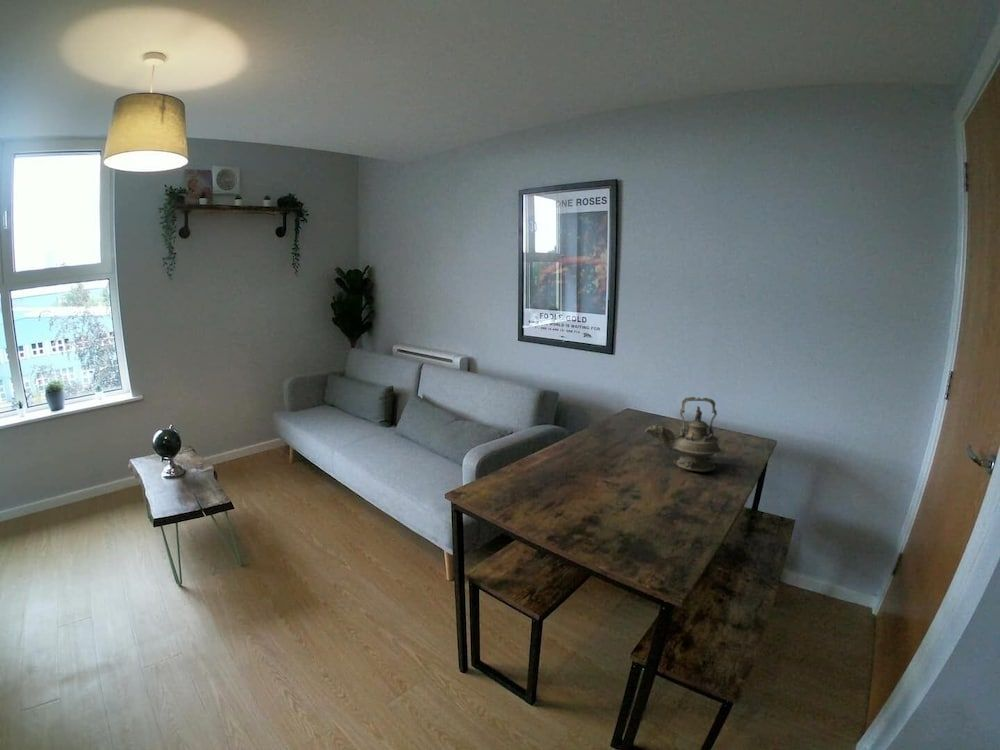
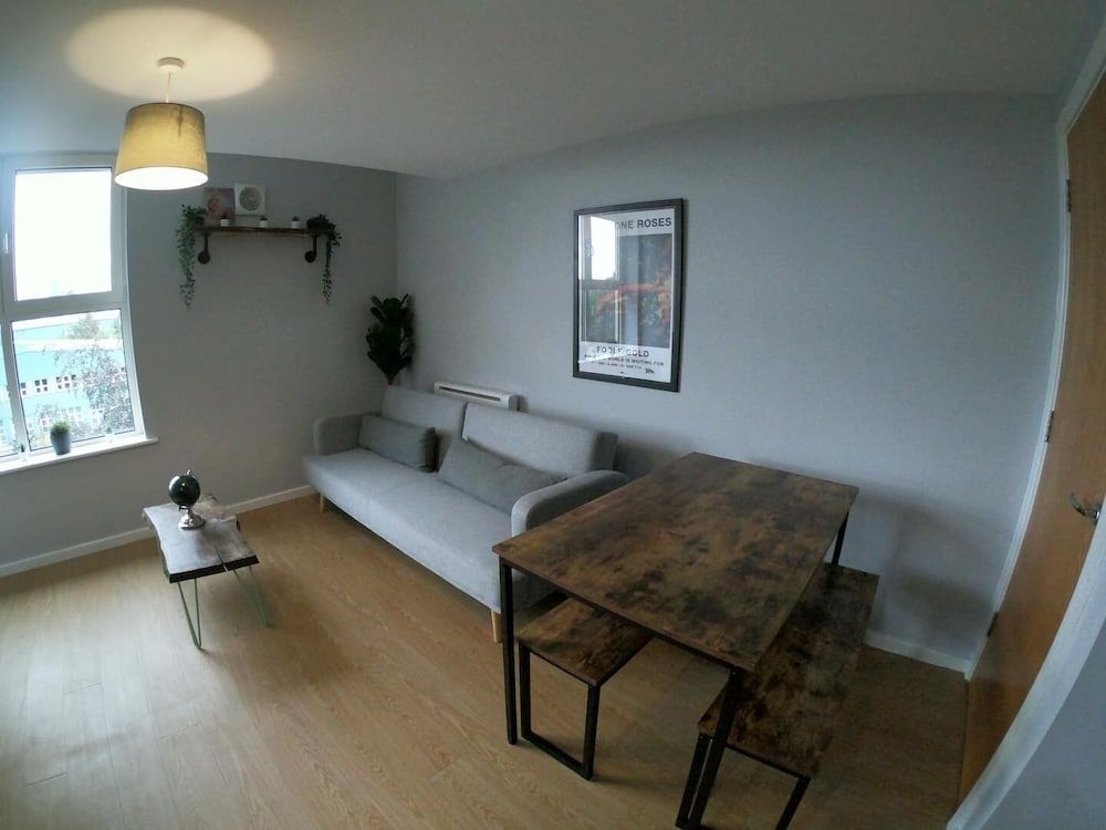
- teapot [644,396,722,473]
